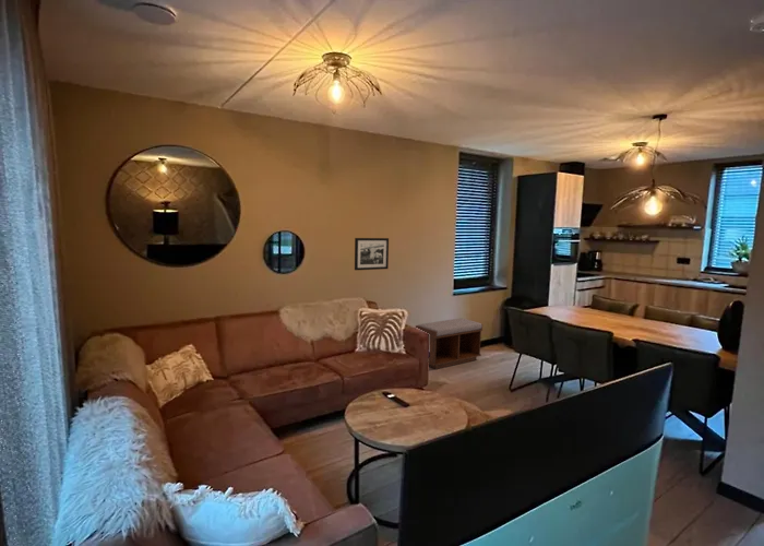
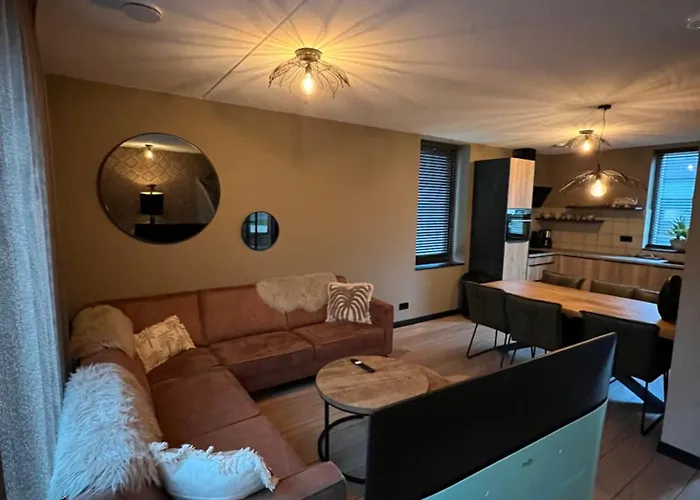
- bench [415,318,484,370]
- picture frame [354,237,390,271]
